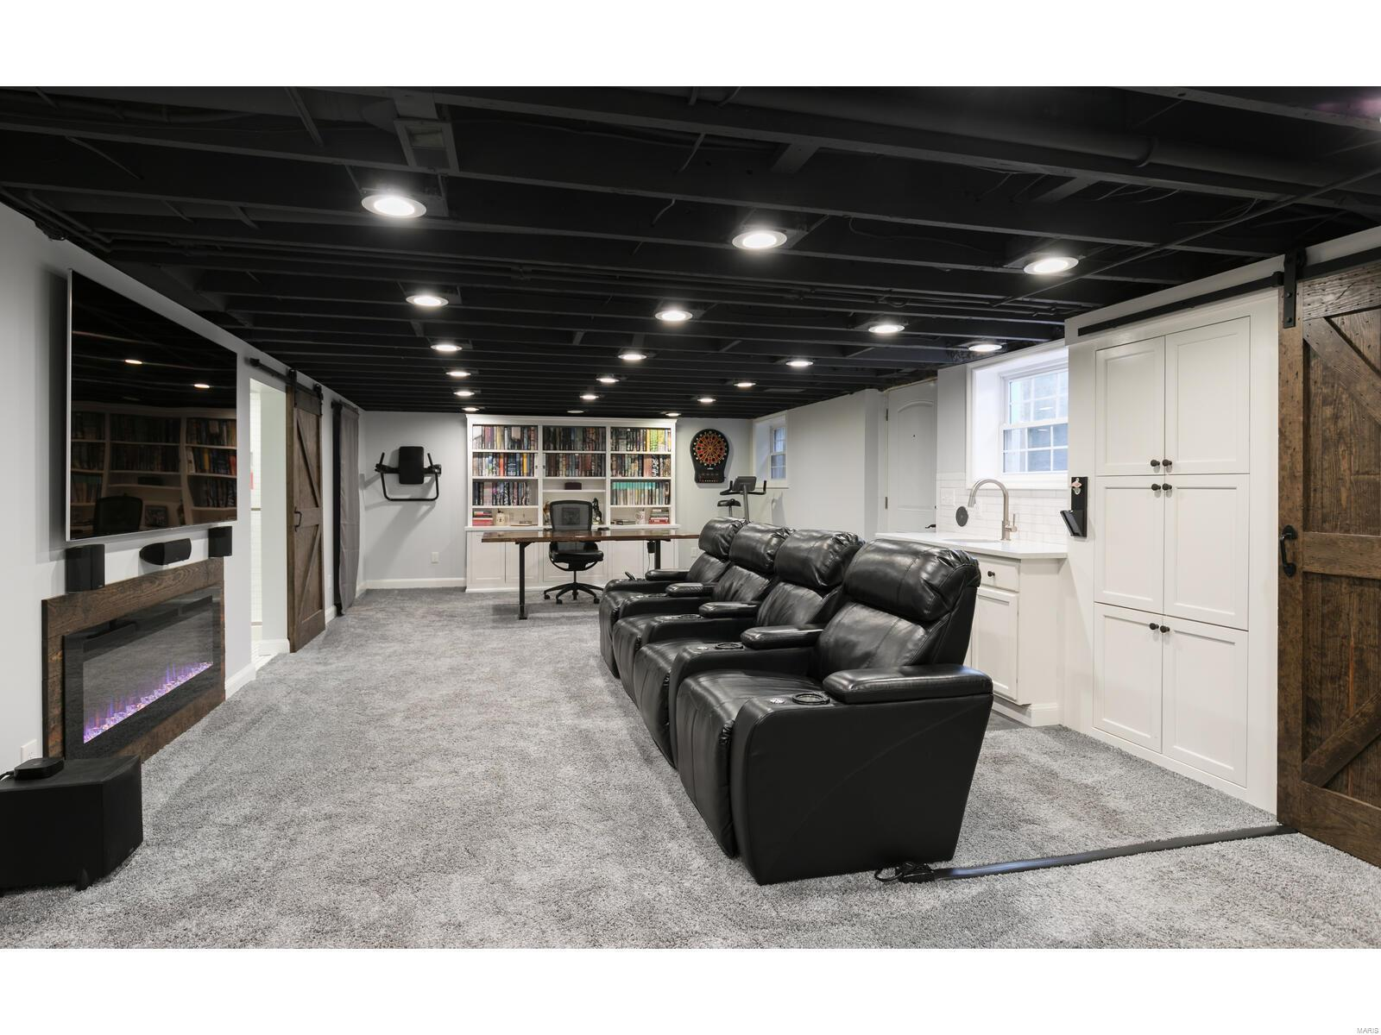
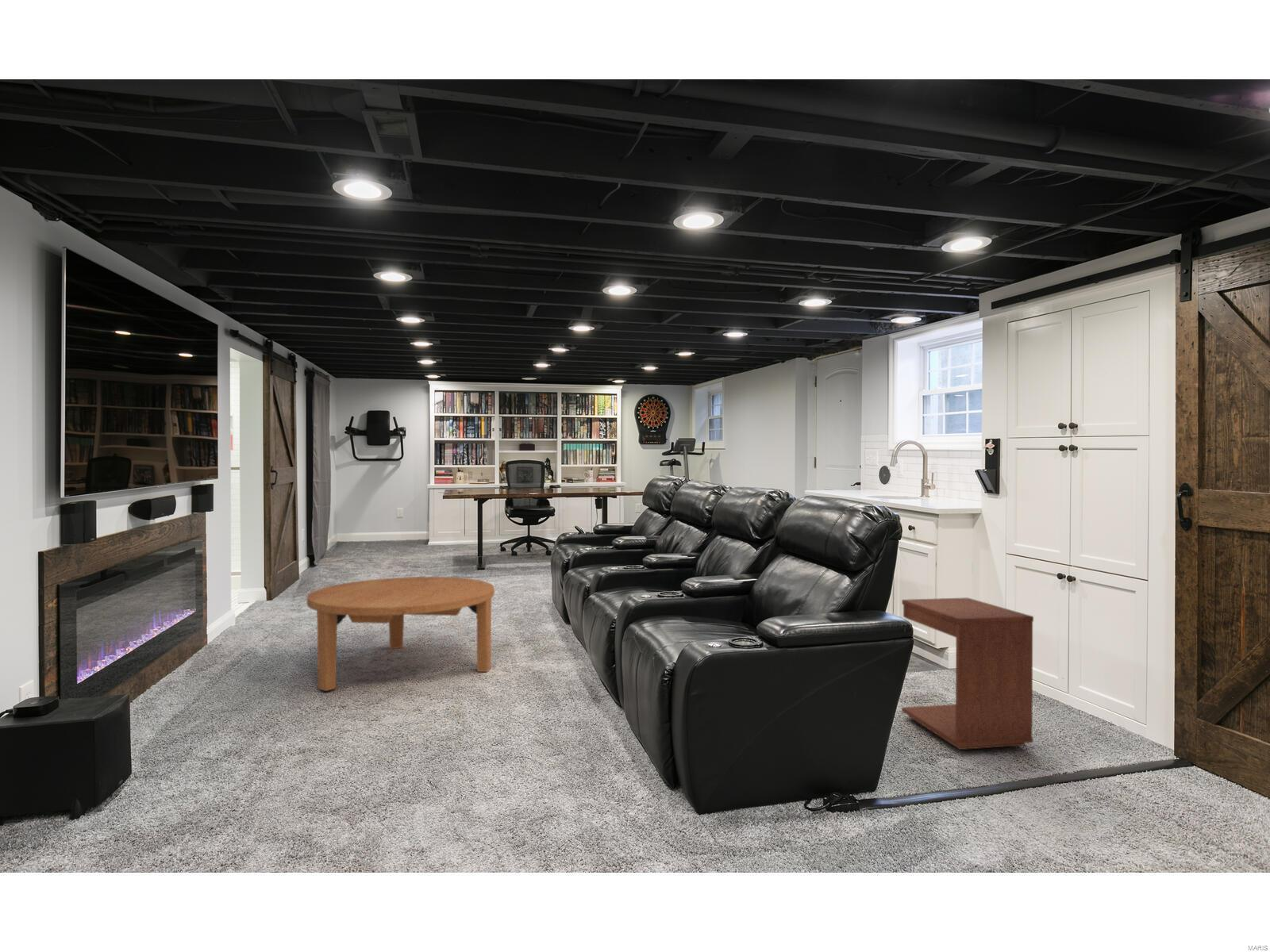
+ coffee table [306,576,495,692]
+ side table [901,597,1034,750]
